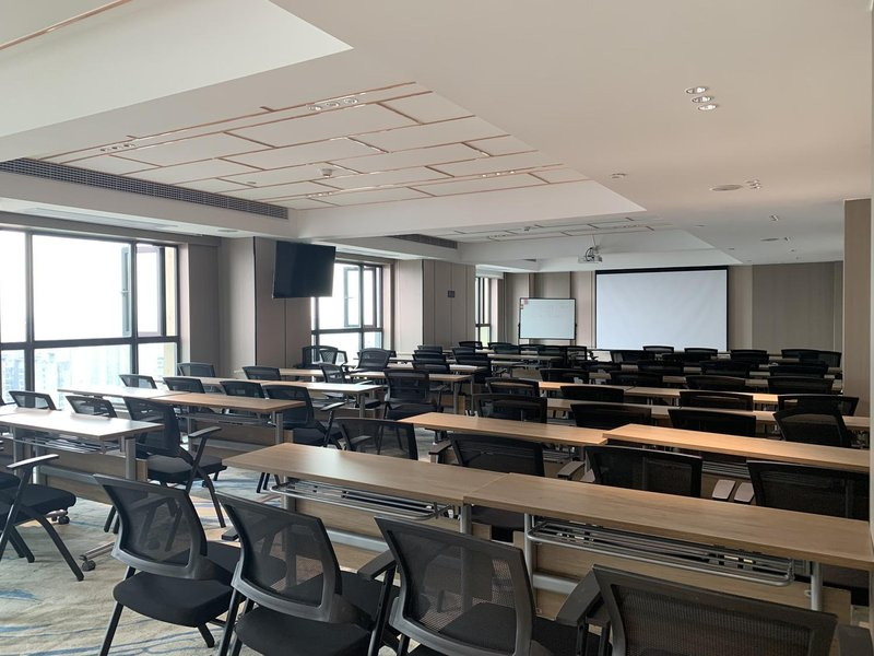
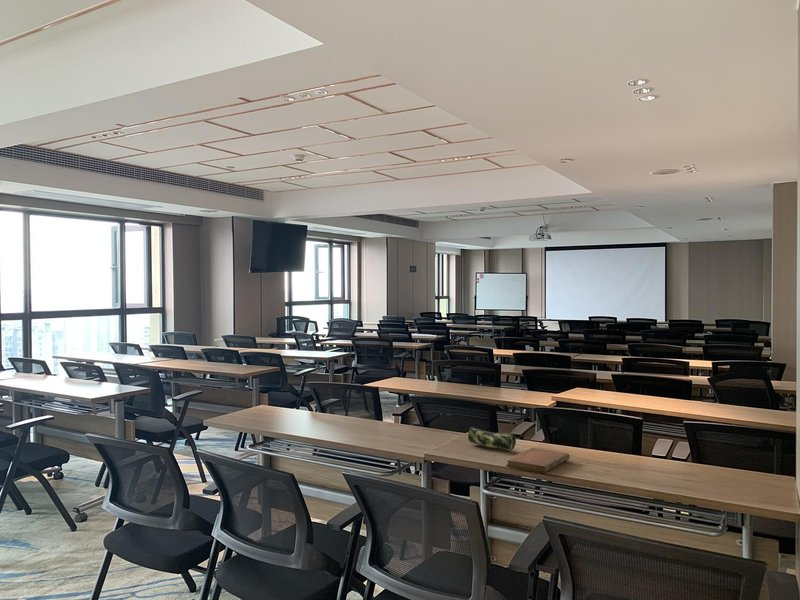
+ notebook [505,447,571,474]
+ pencil case [467,426,517,451]
